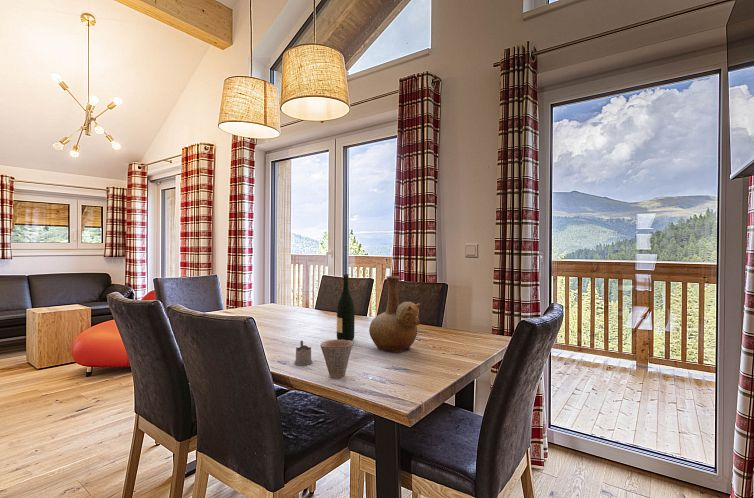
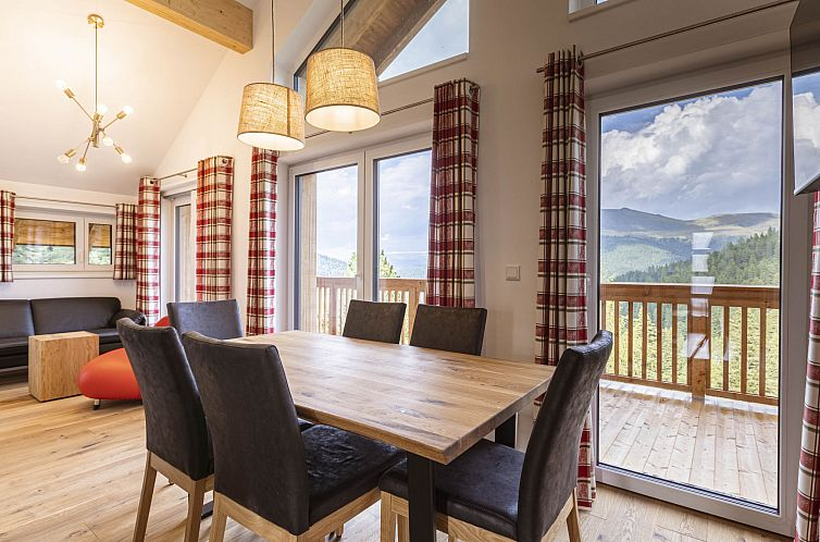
- cup [319,339,354,379]
- wine bottle [336,273,356,342]
- tea glass holder [293,340,313,366]
- vase [368,275,421,354]
